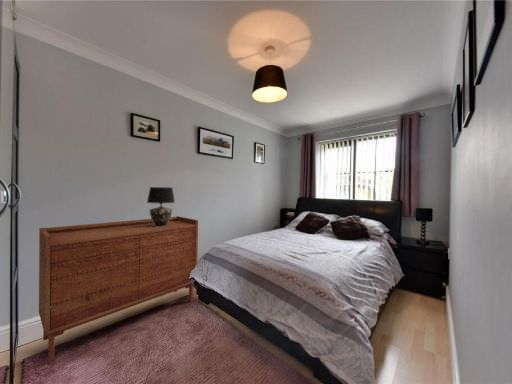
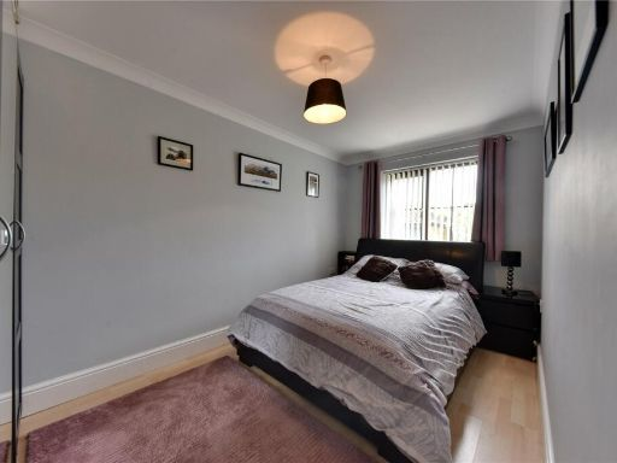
- sideboard [38,215,199,364]
- table lamp [146,186,176,227]
